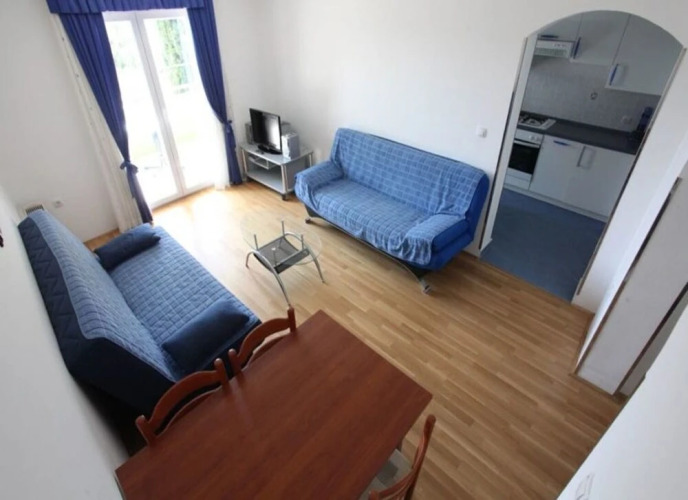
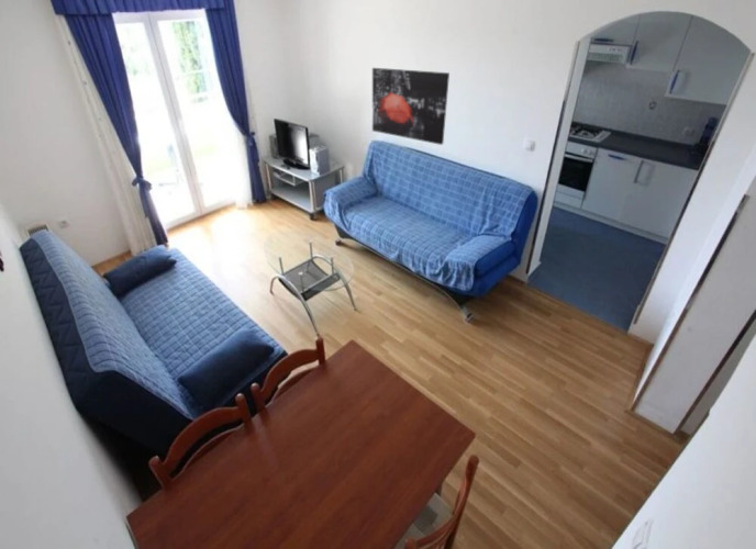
+ wall art [371,67,451,146]
